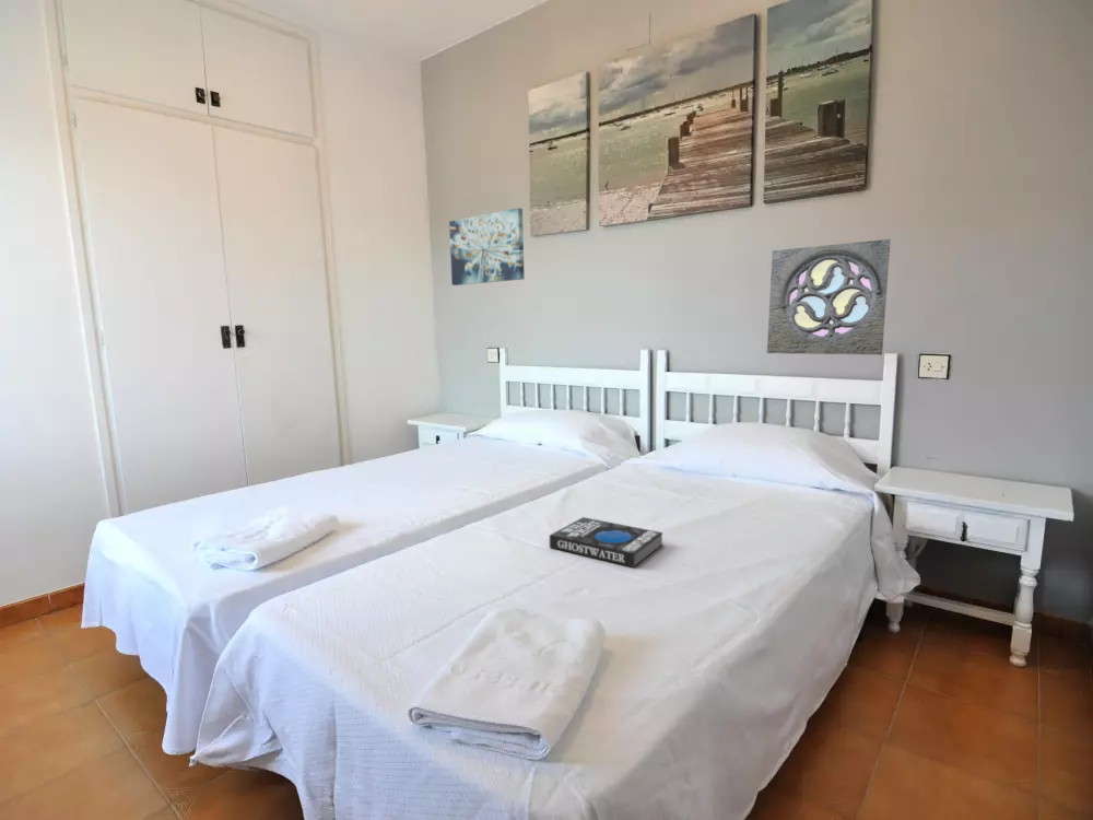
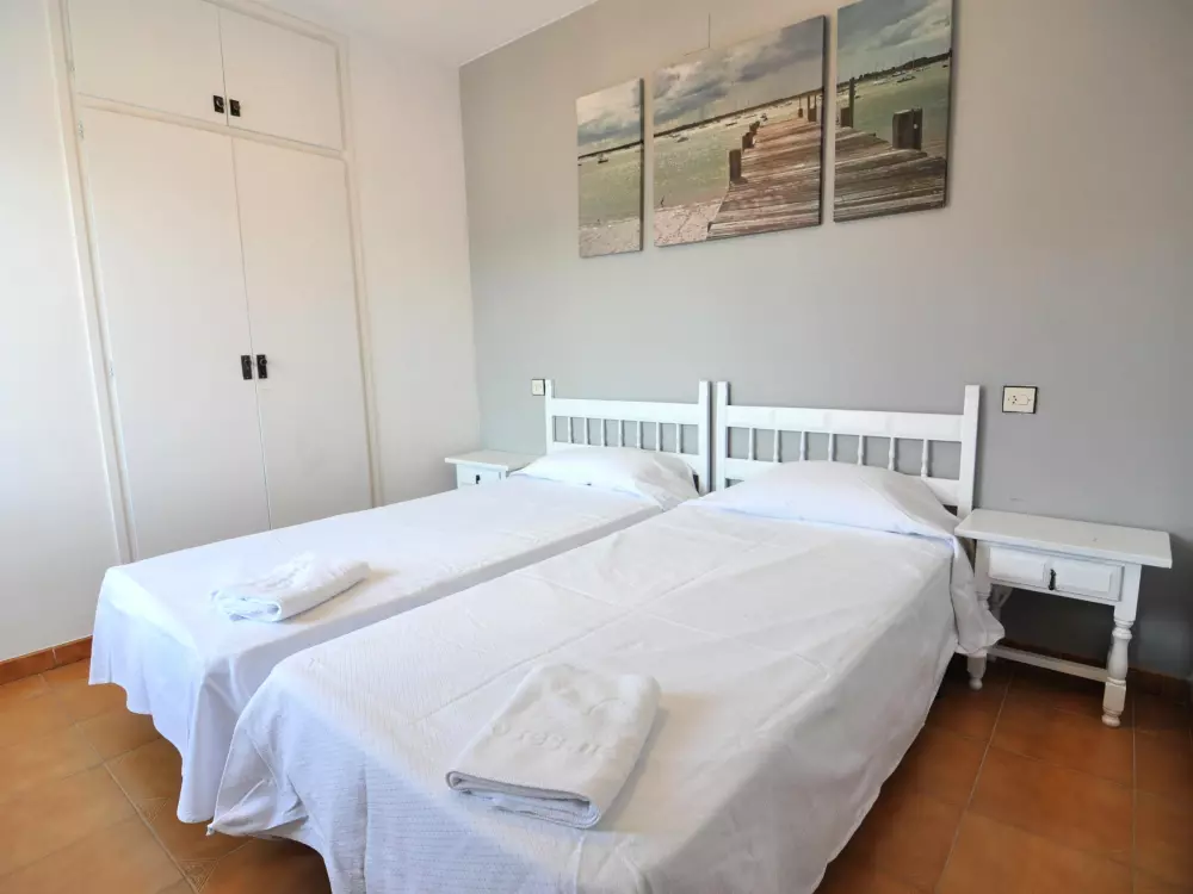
- book [549,516,663,569]
- wall ornament [766,238,892,355]
- wall art [448,207,526,286]
